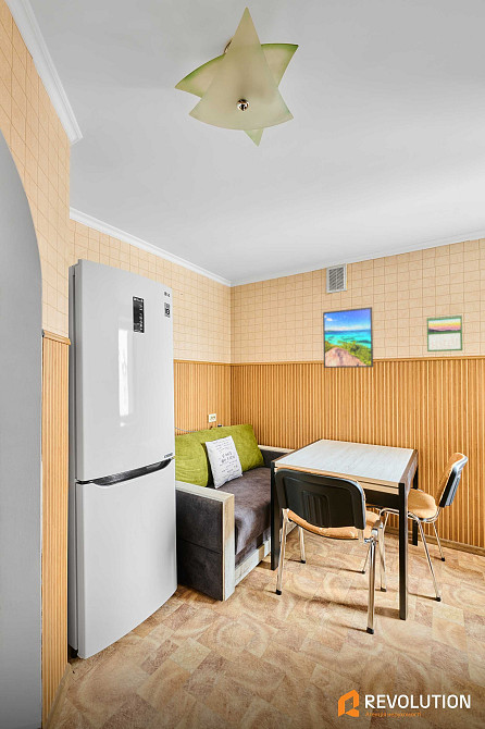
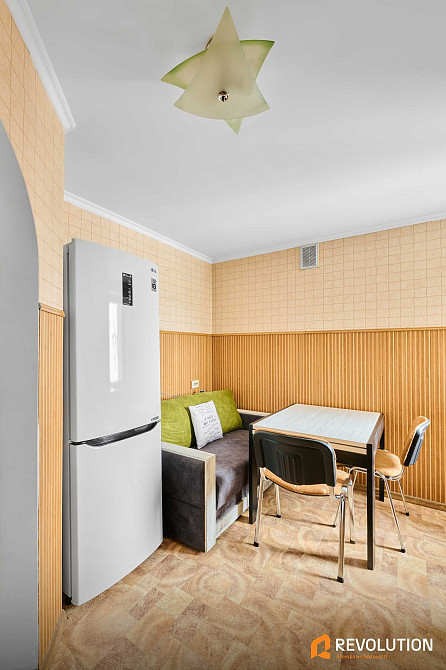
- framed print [322,306,374,369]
- calendar [426,313,463,353]
